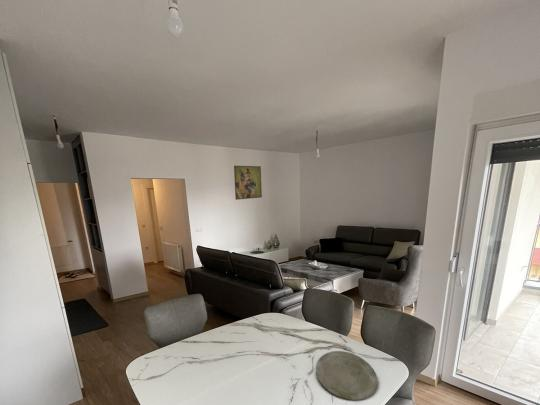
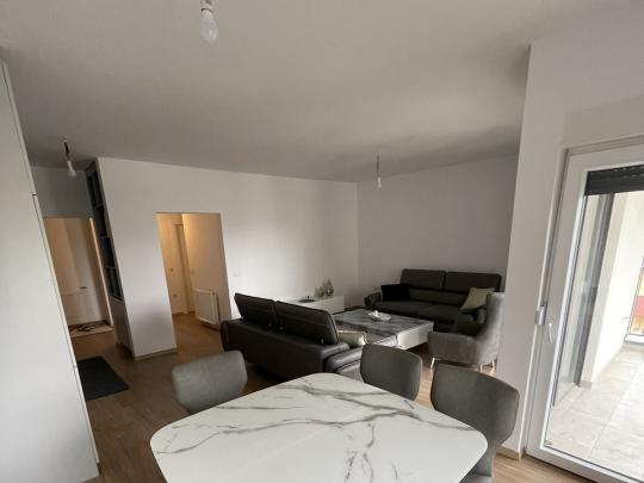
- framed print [233,165,263,201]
- plate [315,350,379,401]
